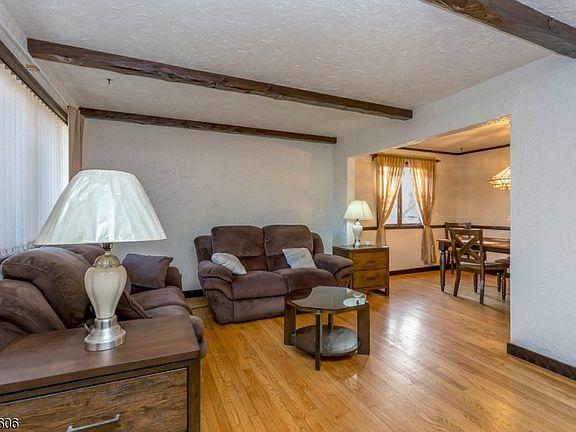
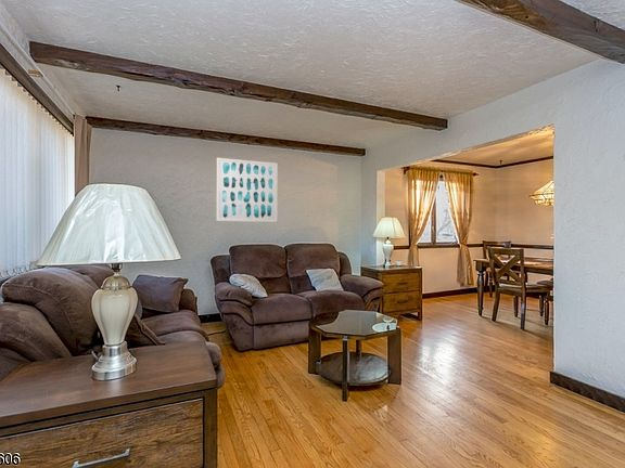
+ wall art [216,157,279,223]
